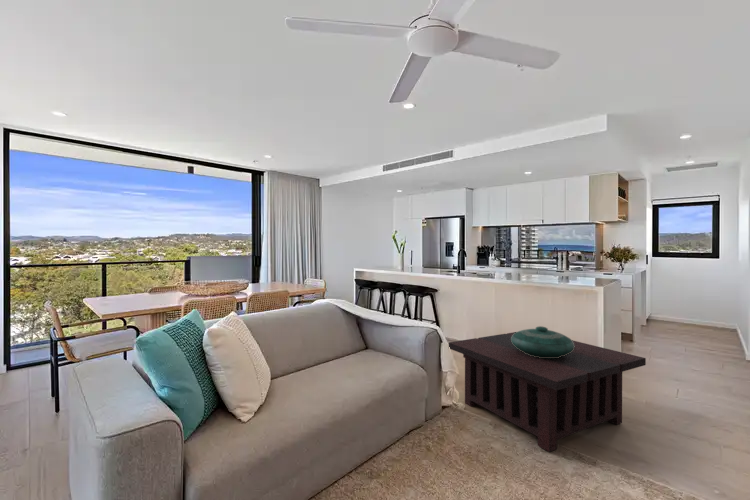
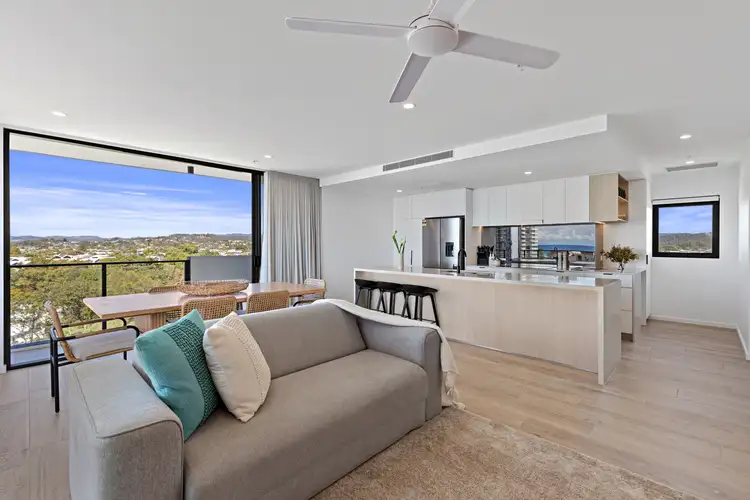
- coffee table [448,331,647,453]
- decorative bowl [511,325,575,358]
